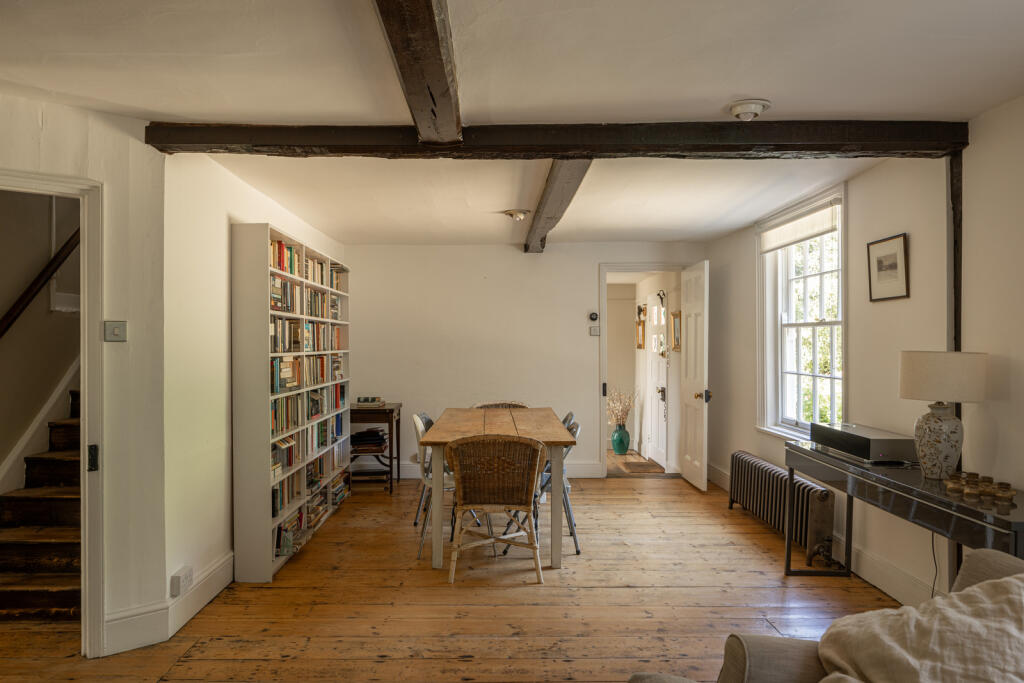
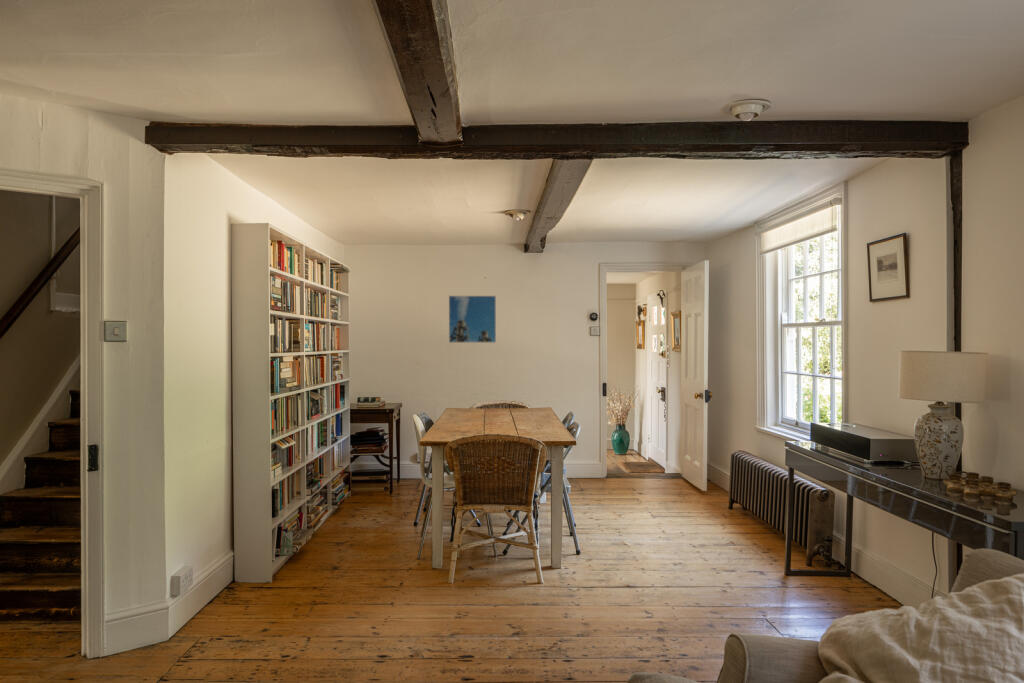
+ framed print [448,295,497,344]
